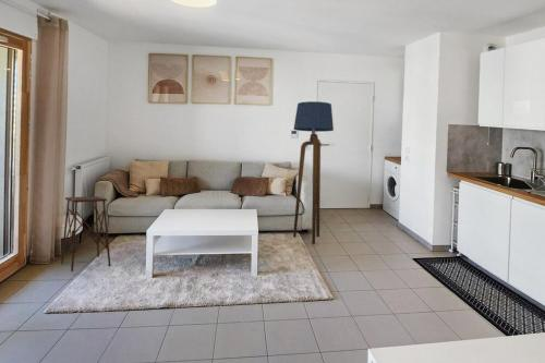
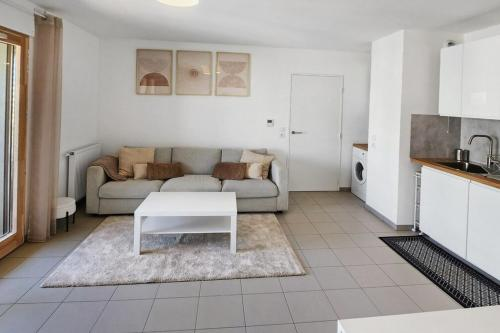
- side table [60,195,111,273]
- floor lamp [292,100,335,245]
